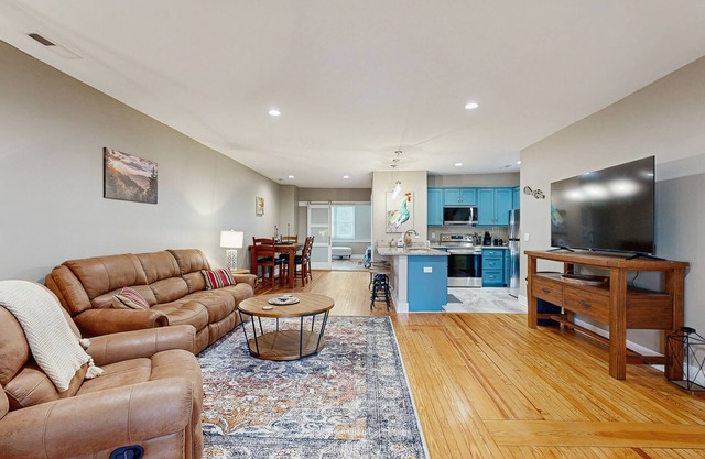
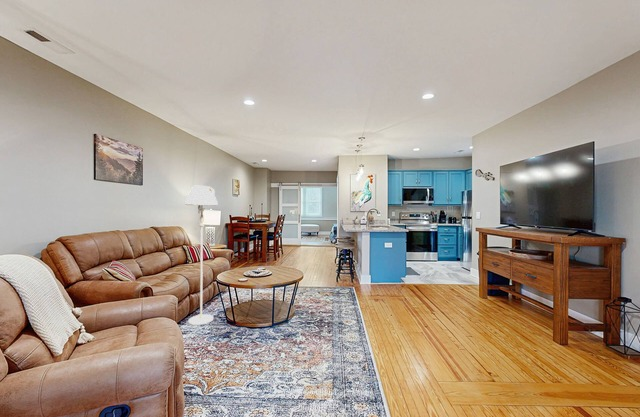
+ floor lamp [184,185,219,326]
